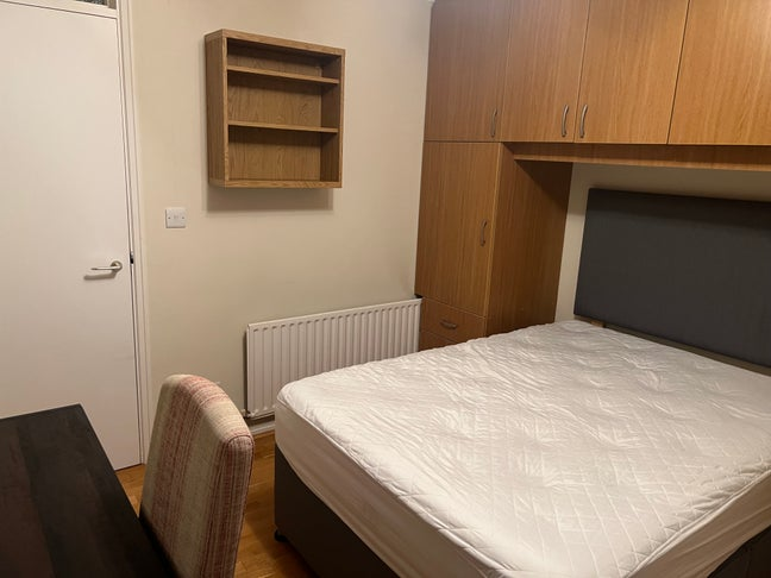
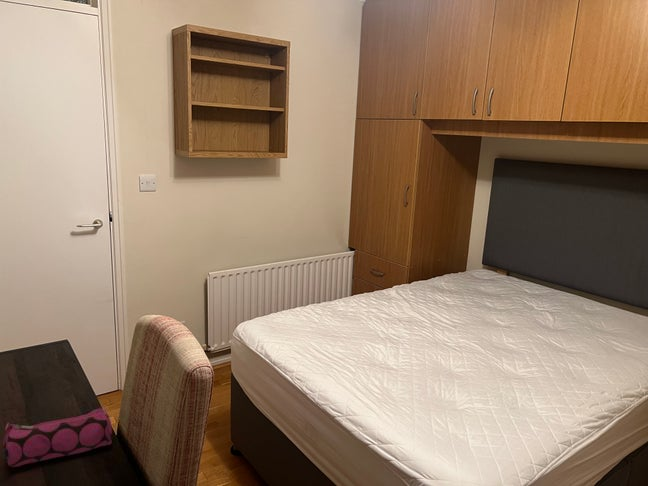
+ pencil case [2,406,113,468]
